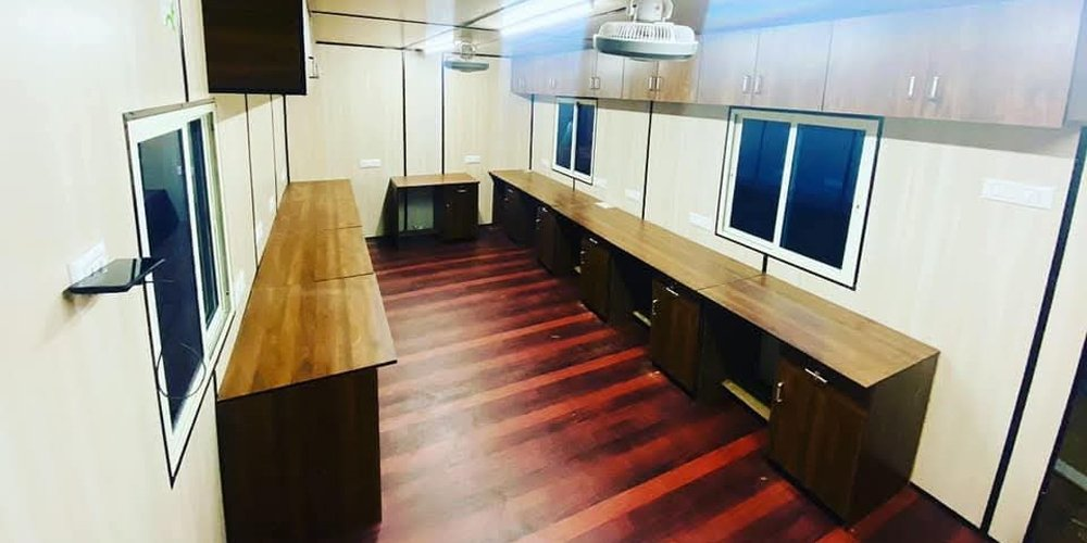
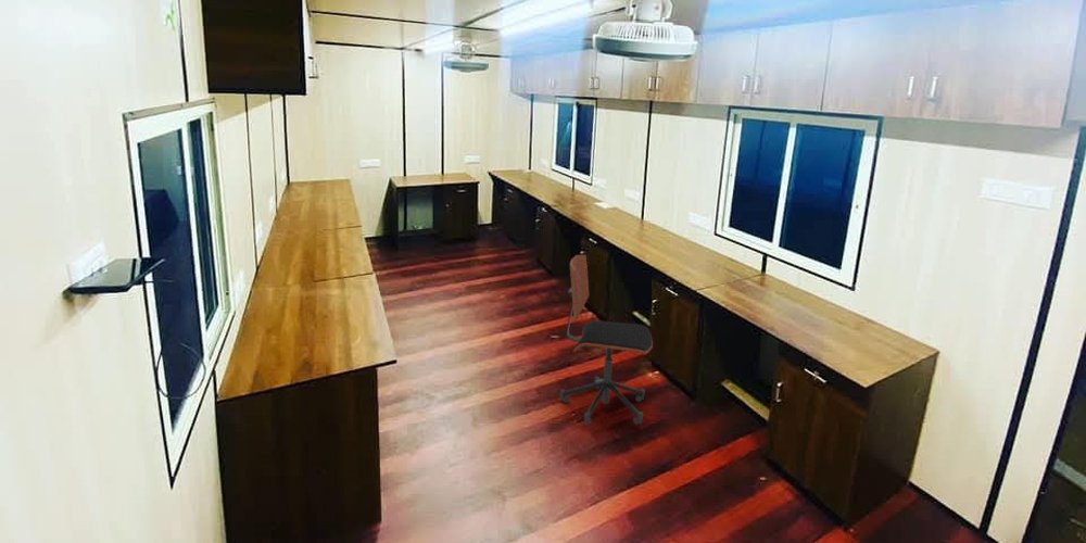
+ office chair [559,254,654,426]
